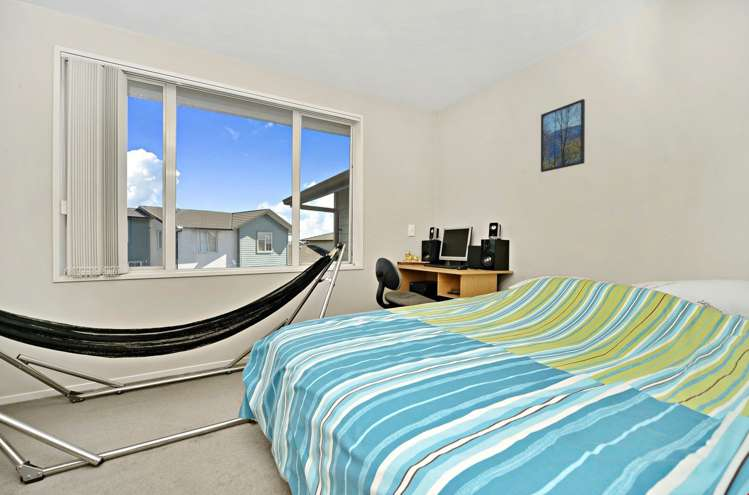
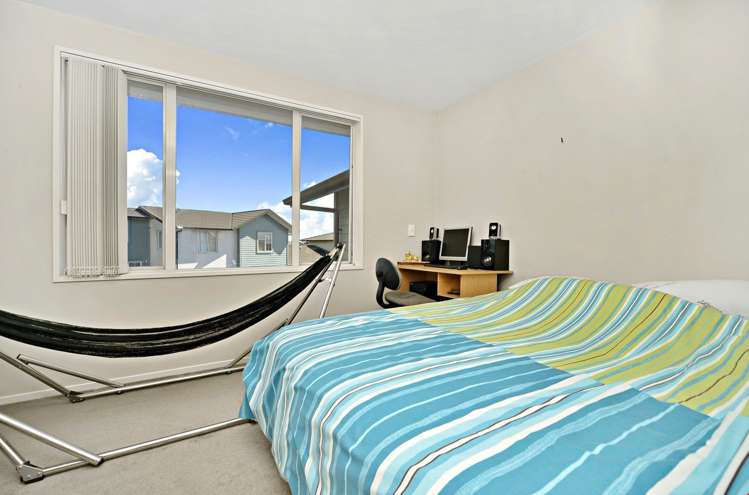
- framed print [540,98,586,173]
